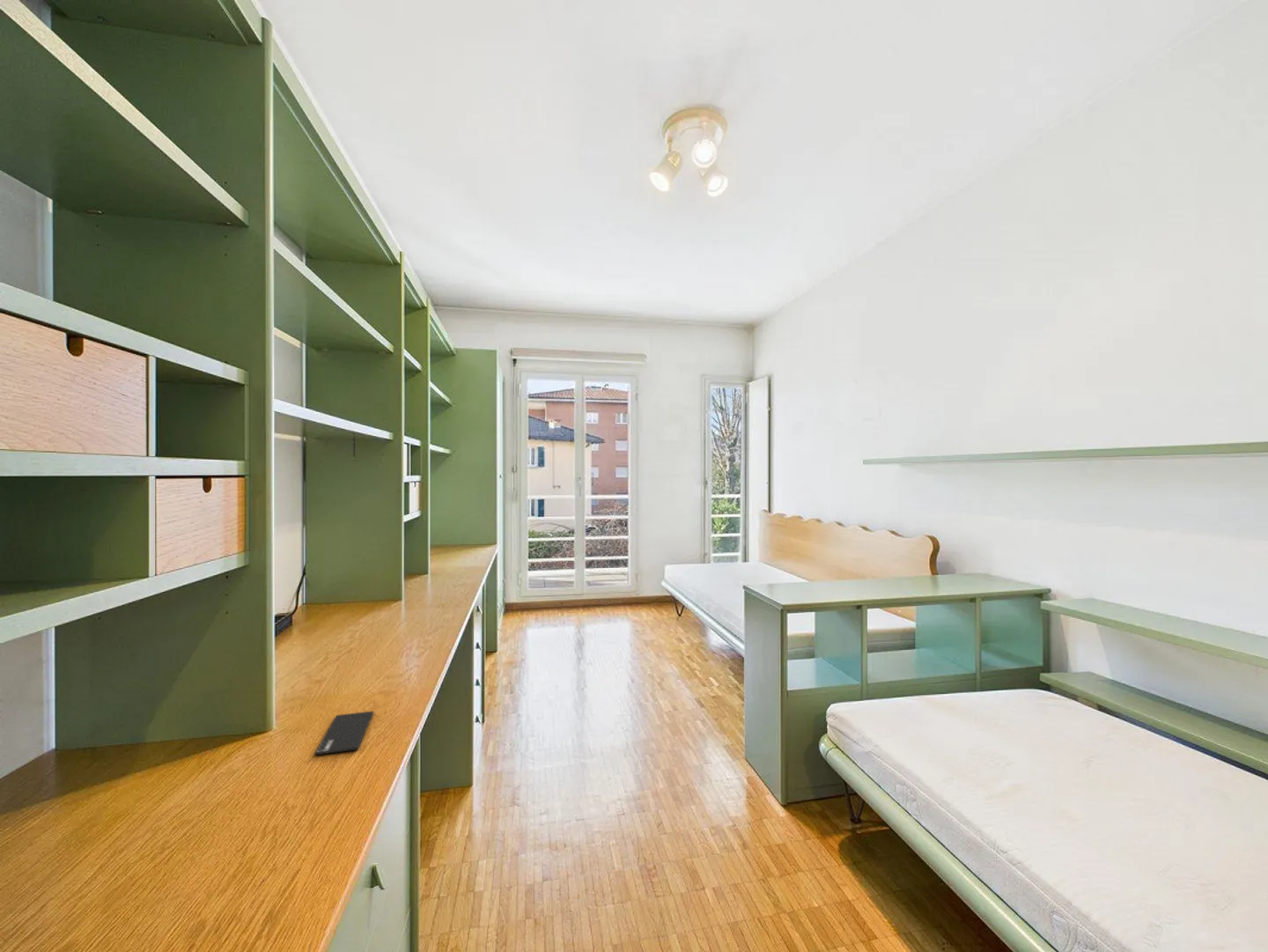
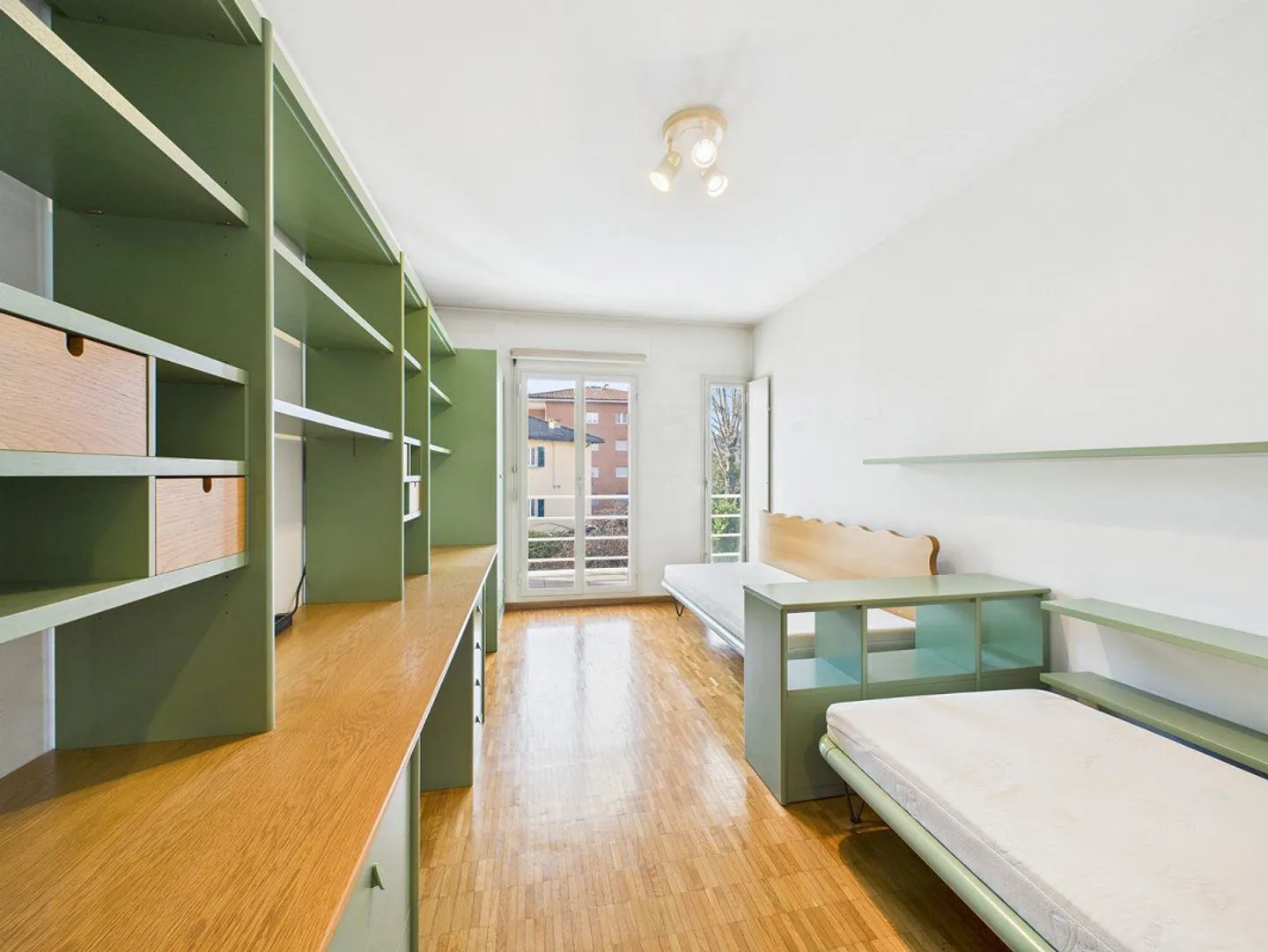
- smartphone [313,710,374,756]
